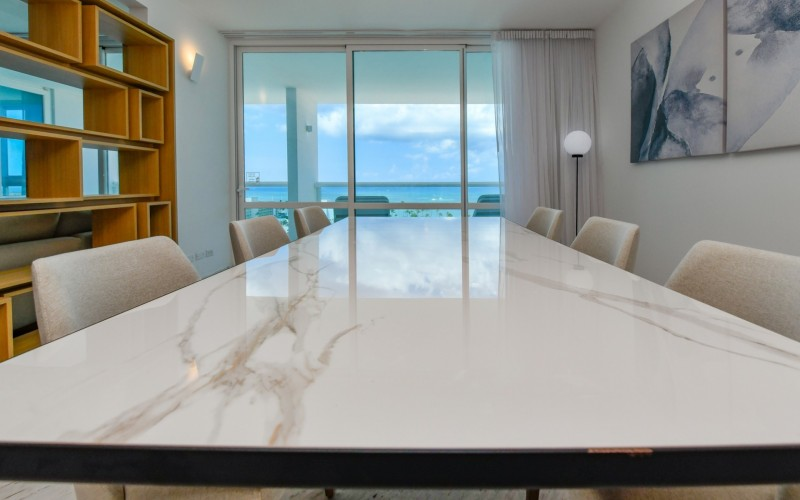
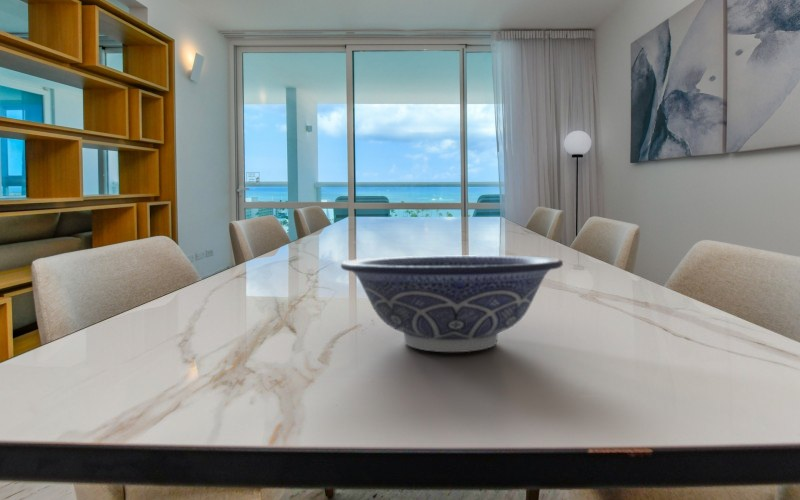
+ decorative bowl [340,255,564,353]
